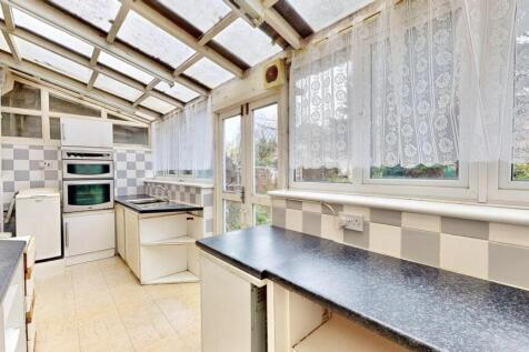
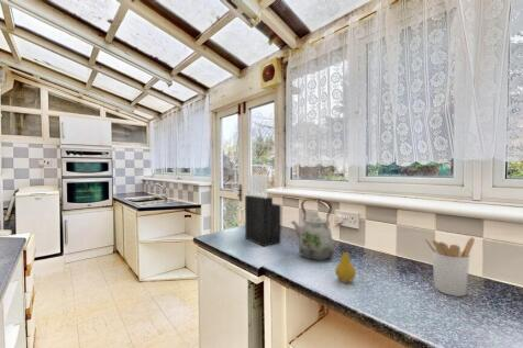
+ utensil holder [424,236,476,298]
+ knife block [244,173,281,247]
+ fruit [334,247,357,283]
+ kettle [290,198,335,261]
